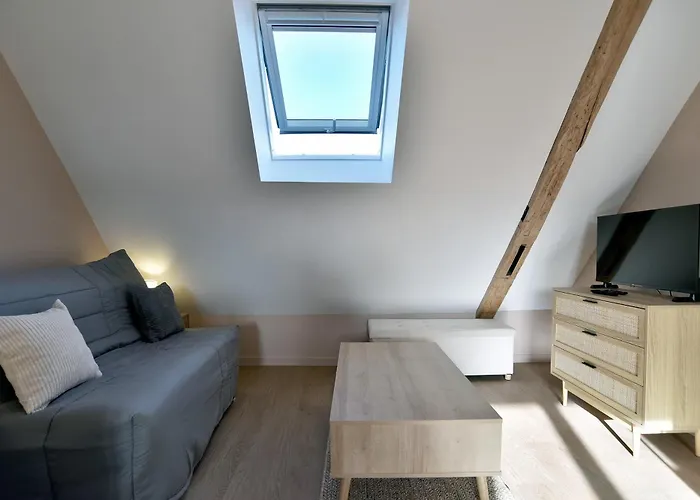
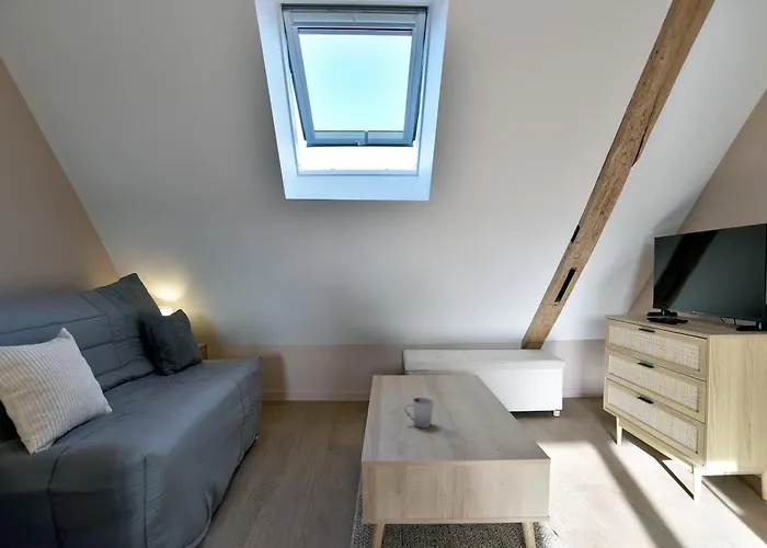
+ cup [403,397,435,429]
